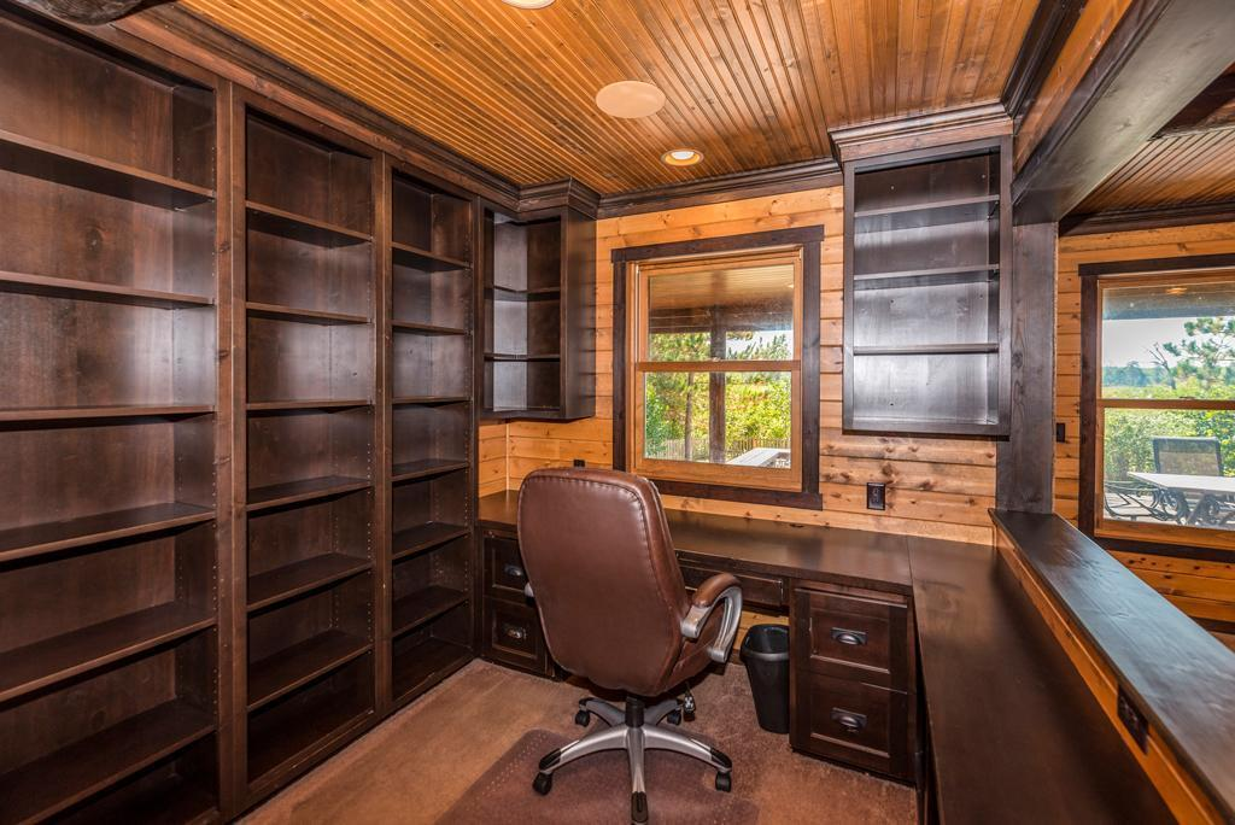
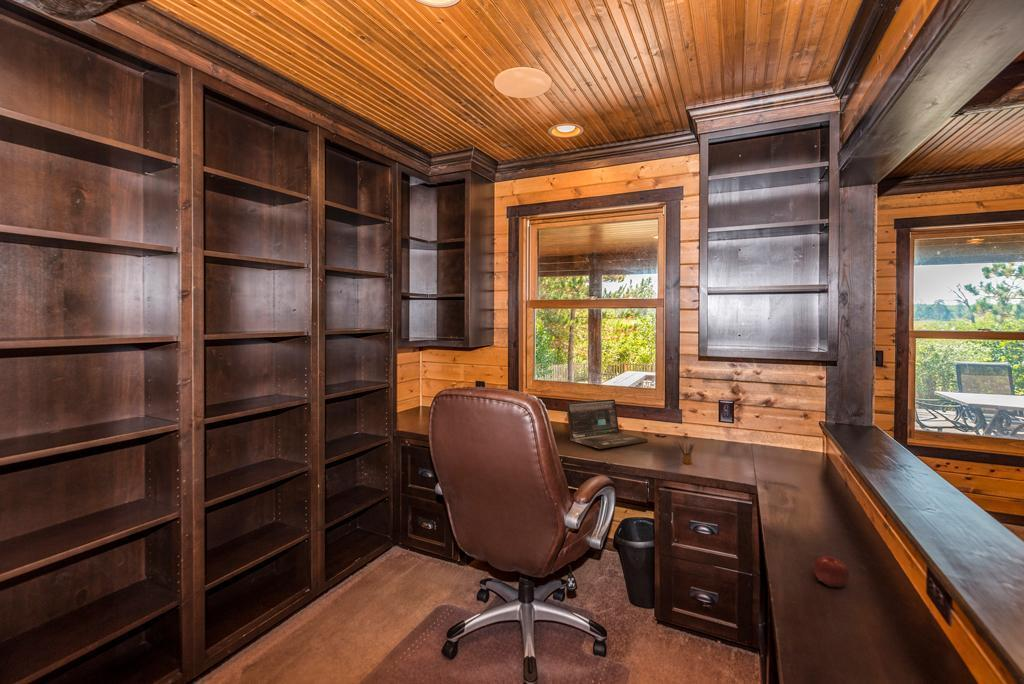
+ laptop [565,398,649,450]
+ apple [813,555,850,589]
+ pencil box [678,441,696,465]
